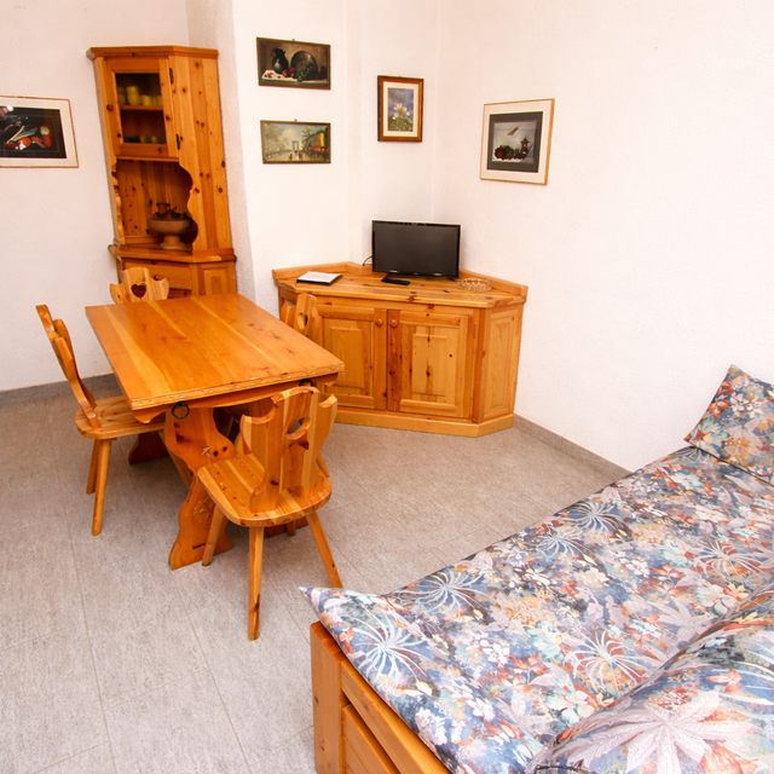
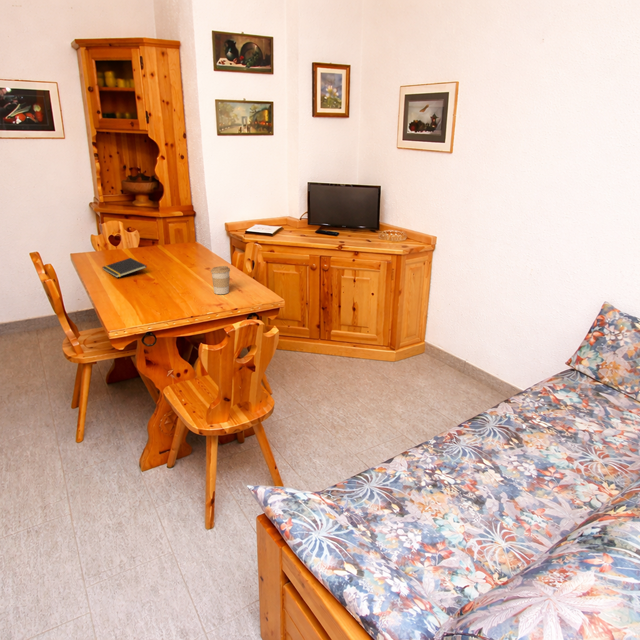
+ notepad [101,257,148,279]
+ coffee cup [210,265,231,295]
